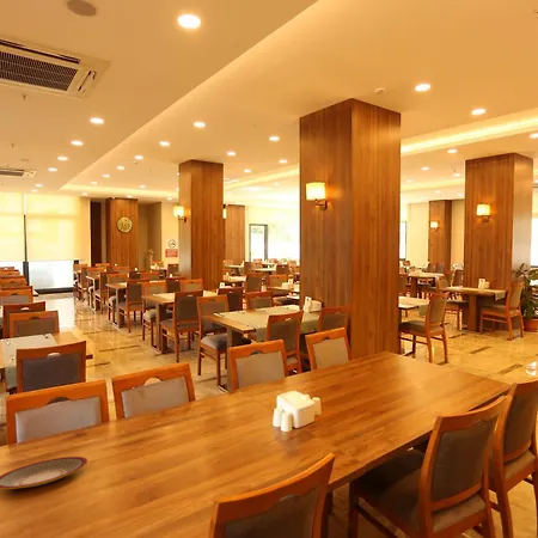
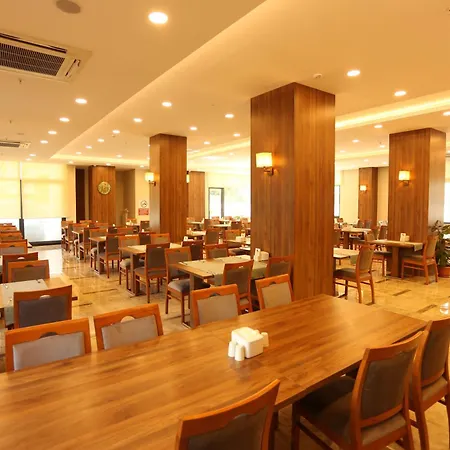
- plate [0,456,88,490]
